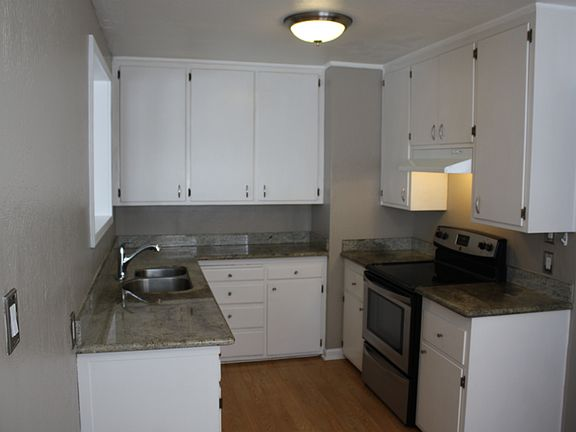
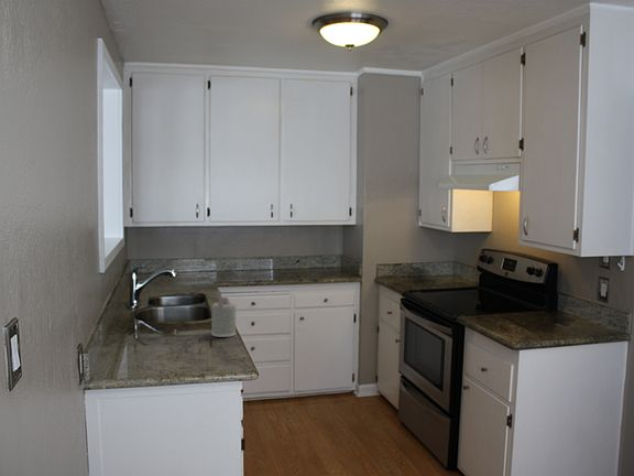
+ soap dispenser [211,289,237,338]
